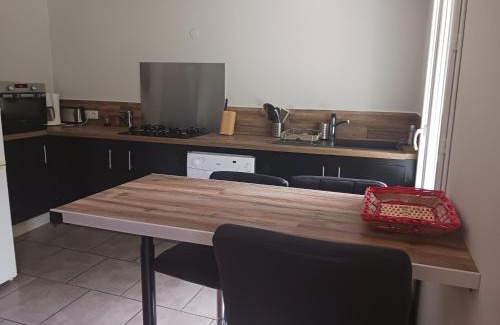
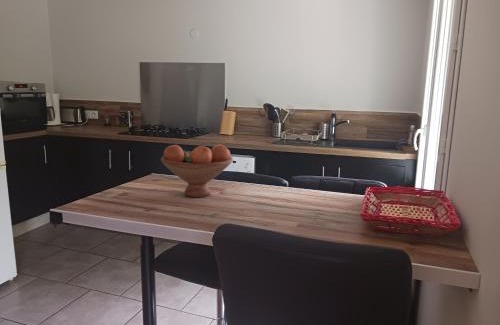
+ fruit bowl [160,144,234,198]
